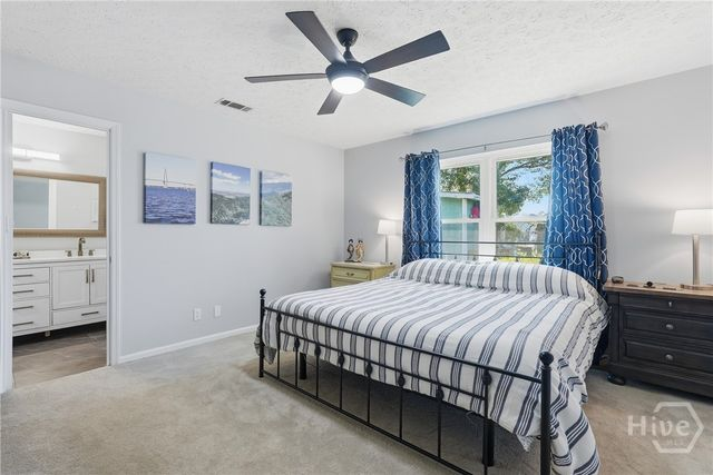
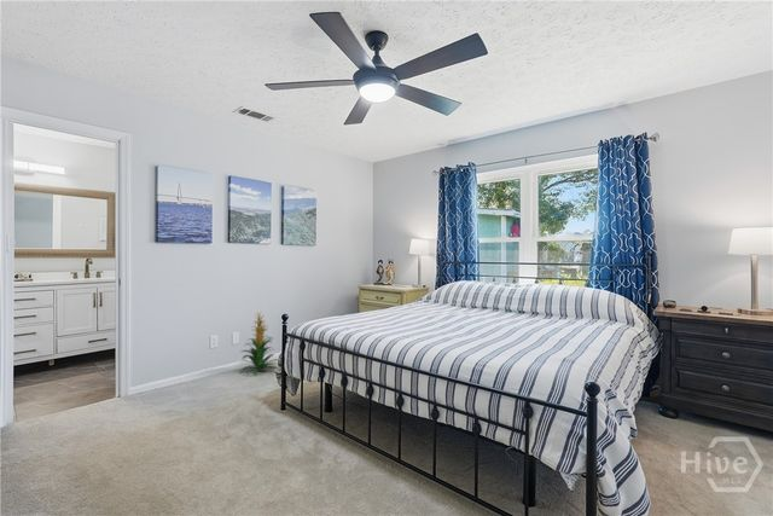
+ indoor plant [238,311,279,375]
